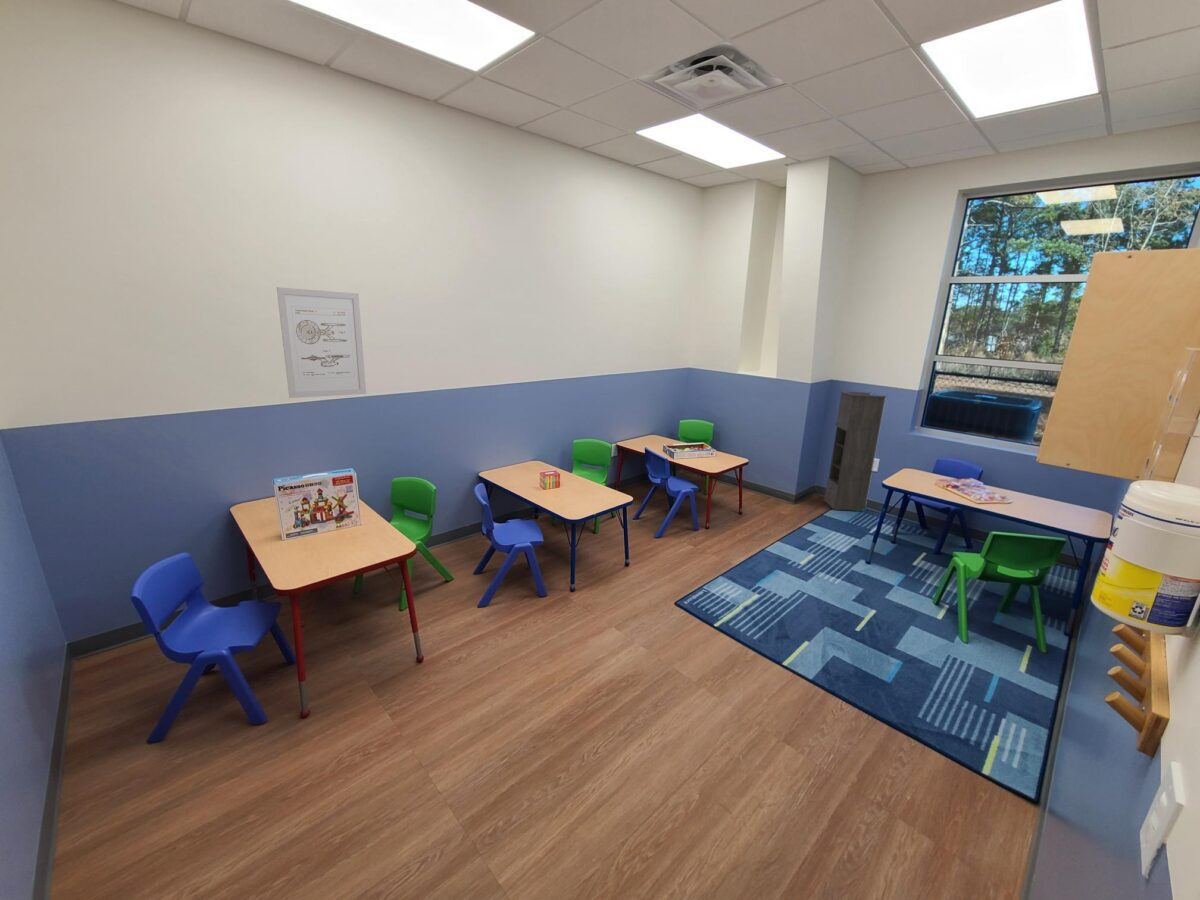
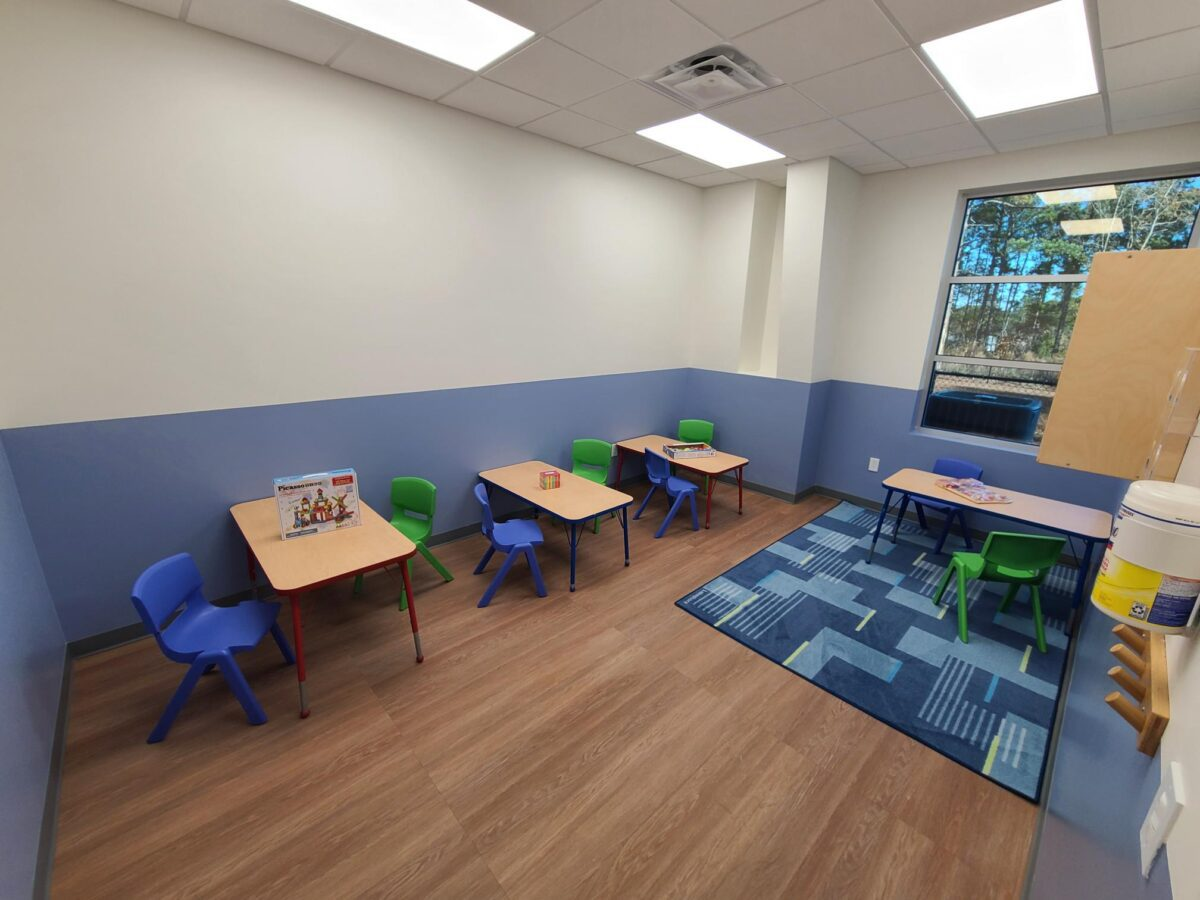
- wall art [276,286,367,399]
- storage cabinet [823,390,887,512]
